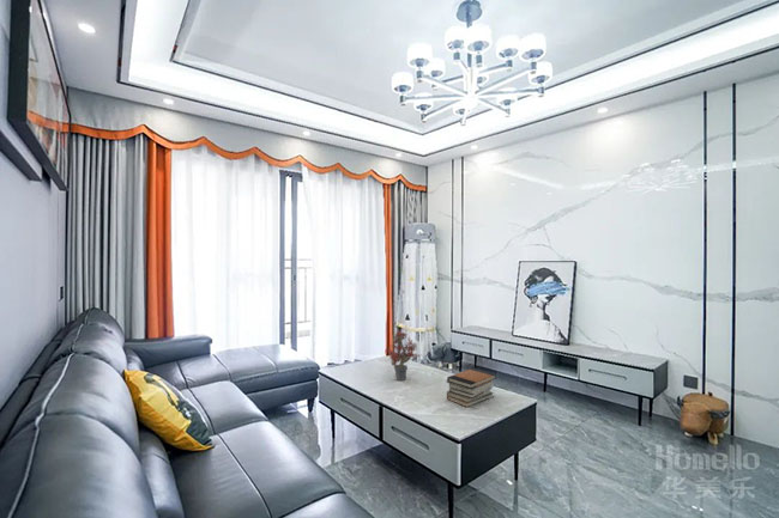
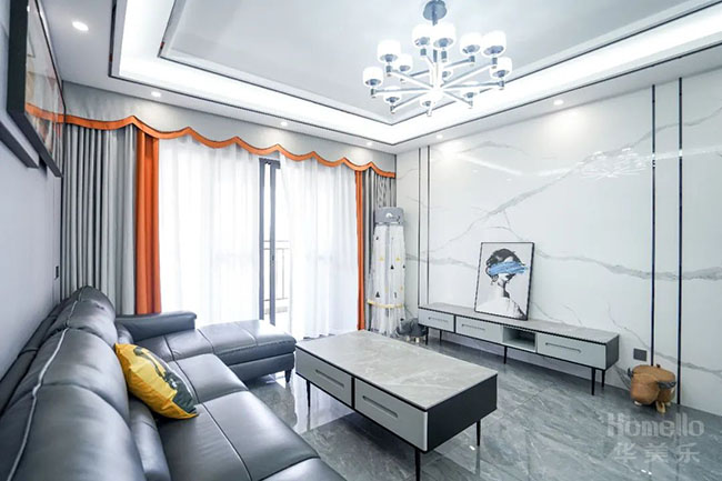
- book stack [446,367,497,408]
- potted plant [386,322,422,382]
